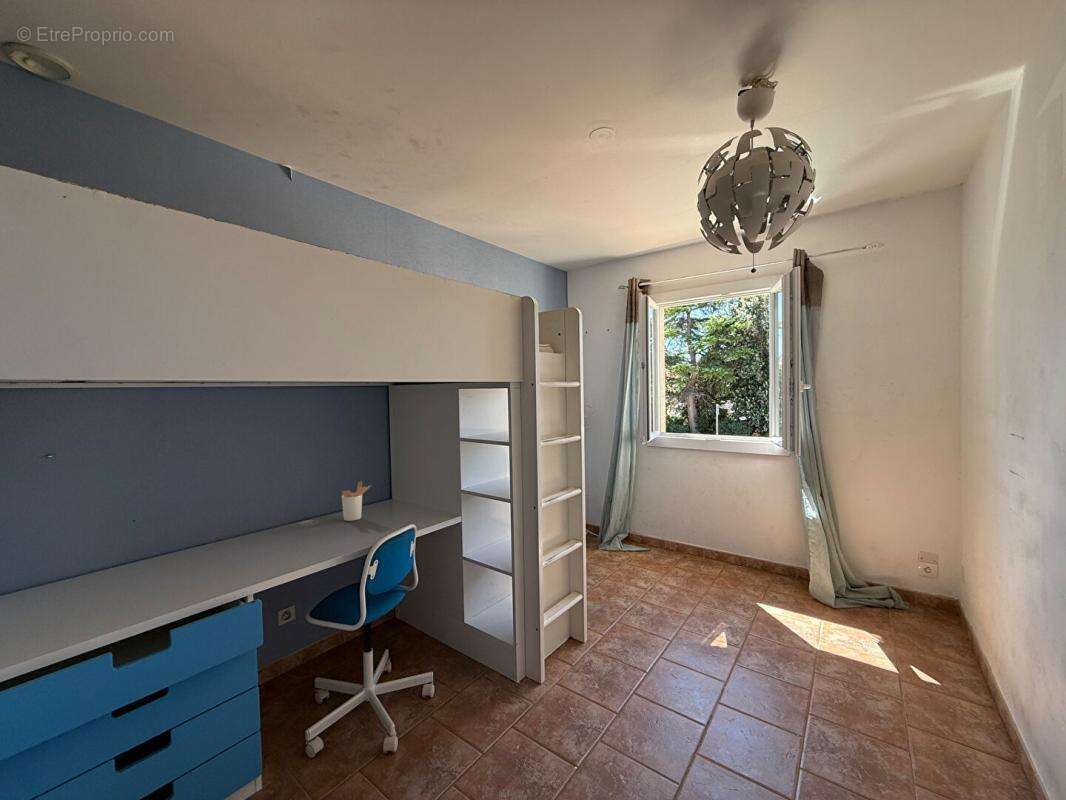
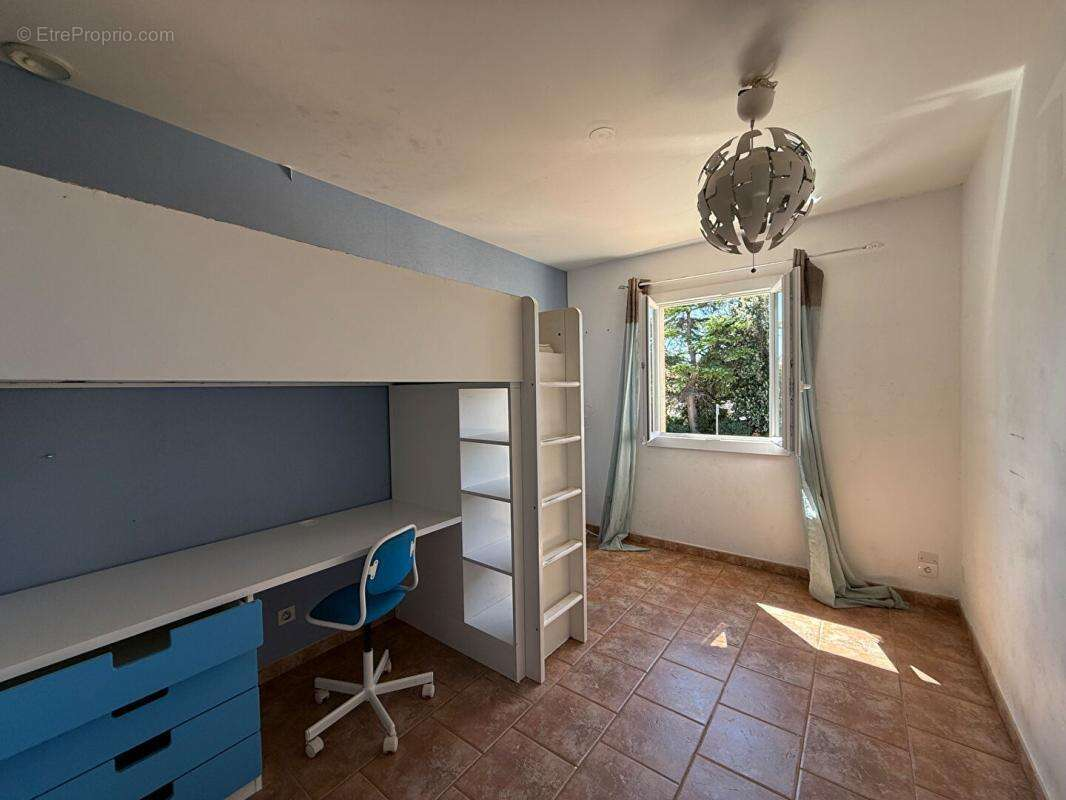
- utensil holder [341,481,371,522]
